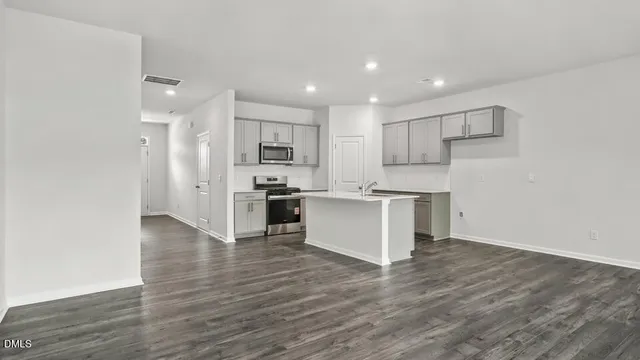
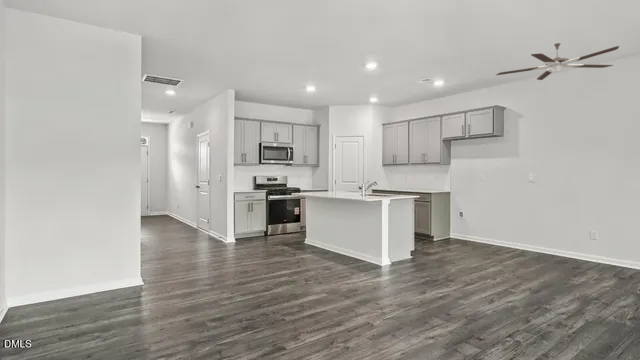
+ ceiling fan [495,42,620,81]
